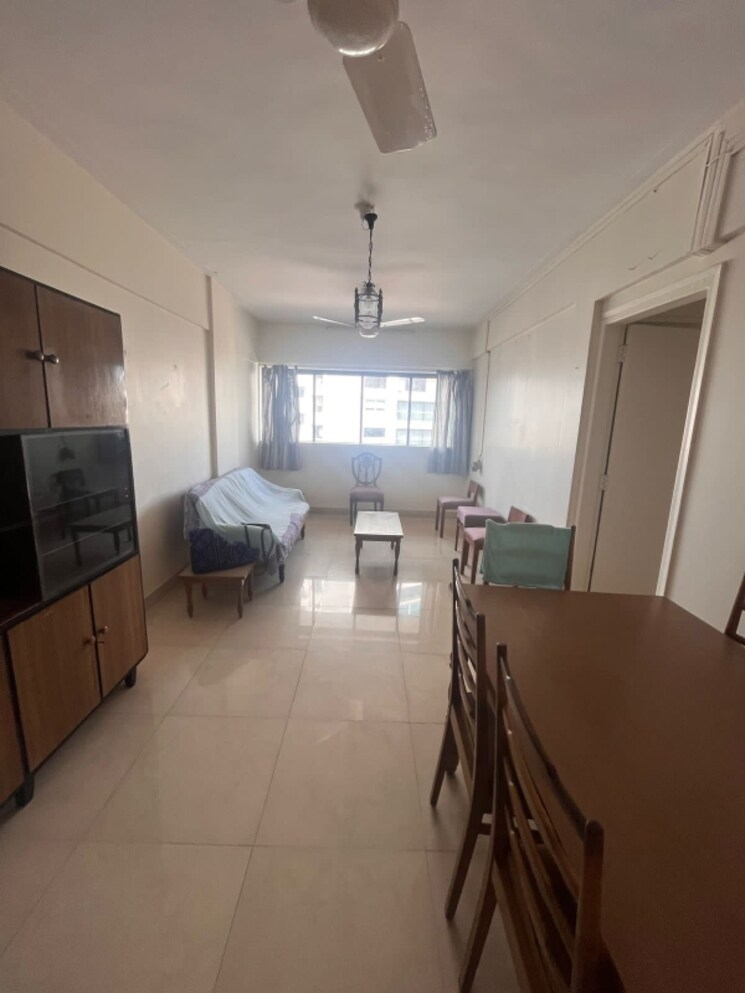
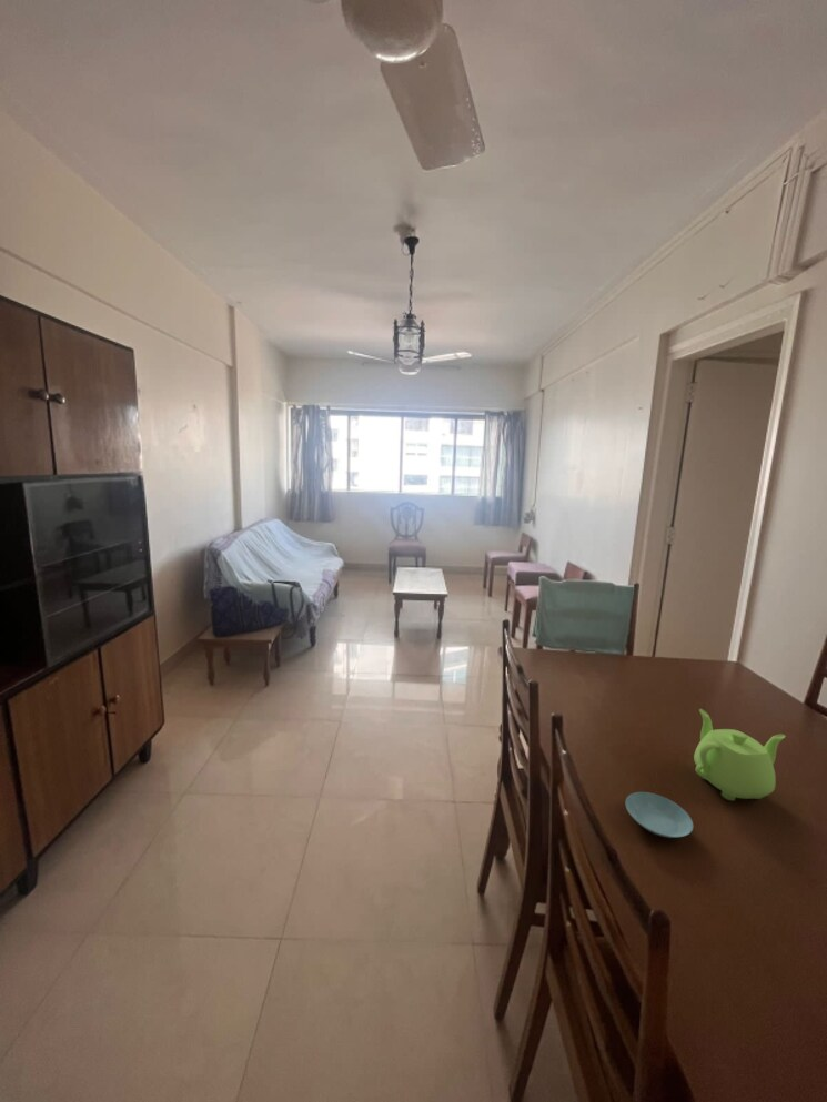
+ saucer [625,791,694,839]
+ teapot [693,708,787,802]
